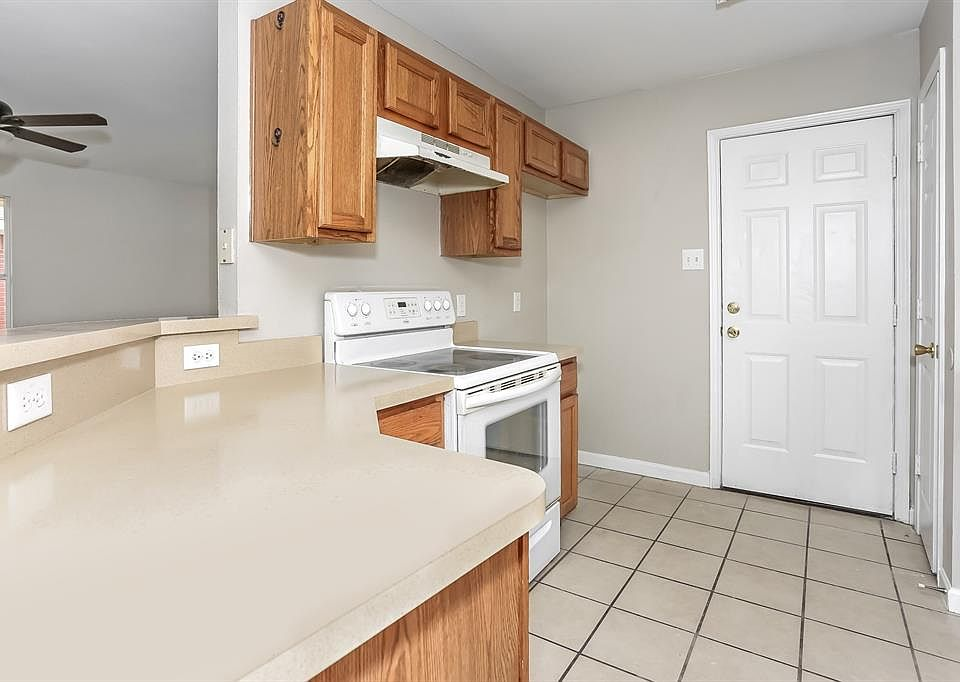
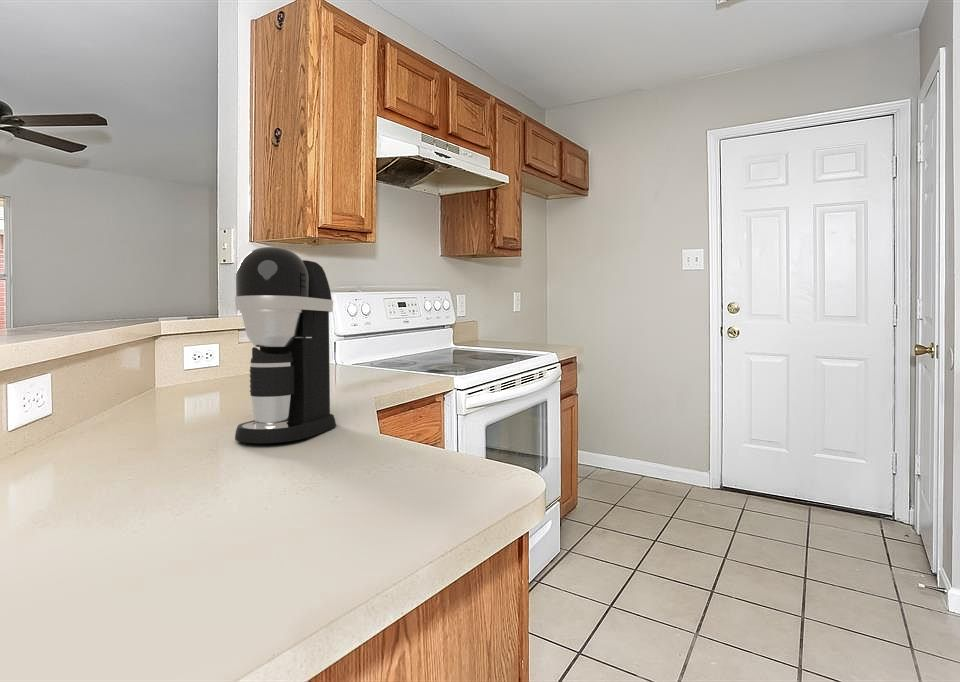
+ coffee maker [234,246,337,444]
